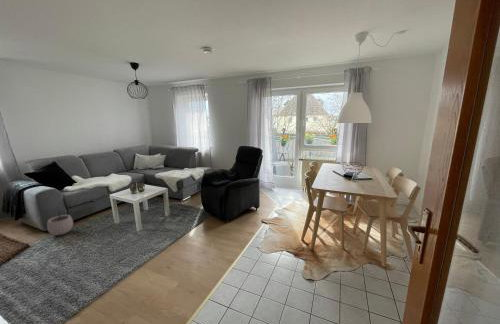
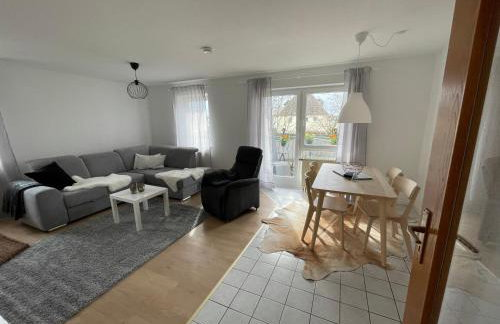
- plant pot [46,211,74,236]
